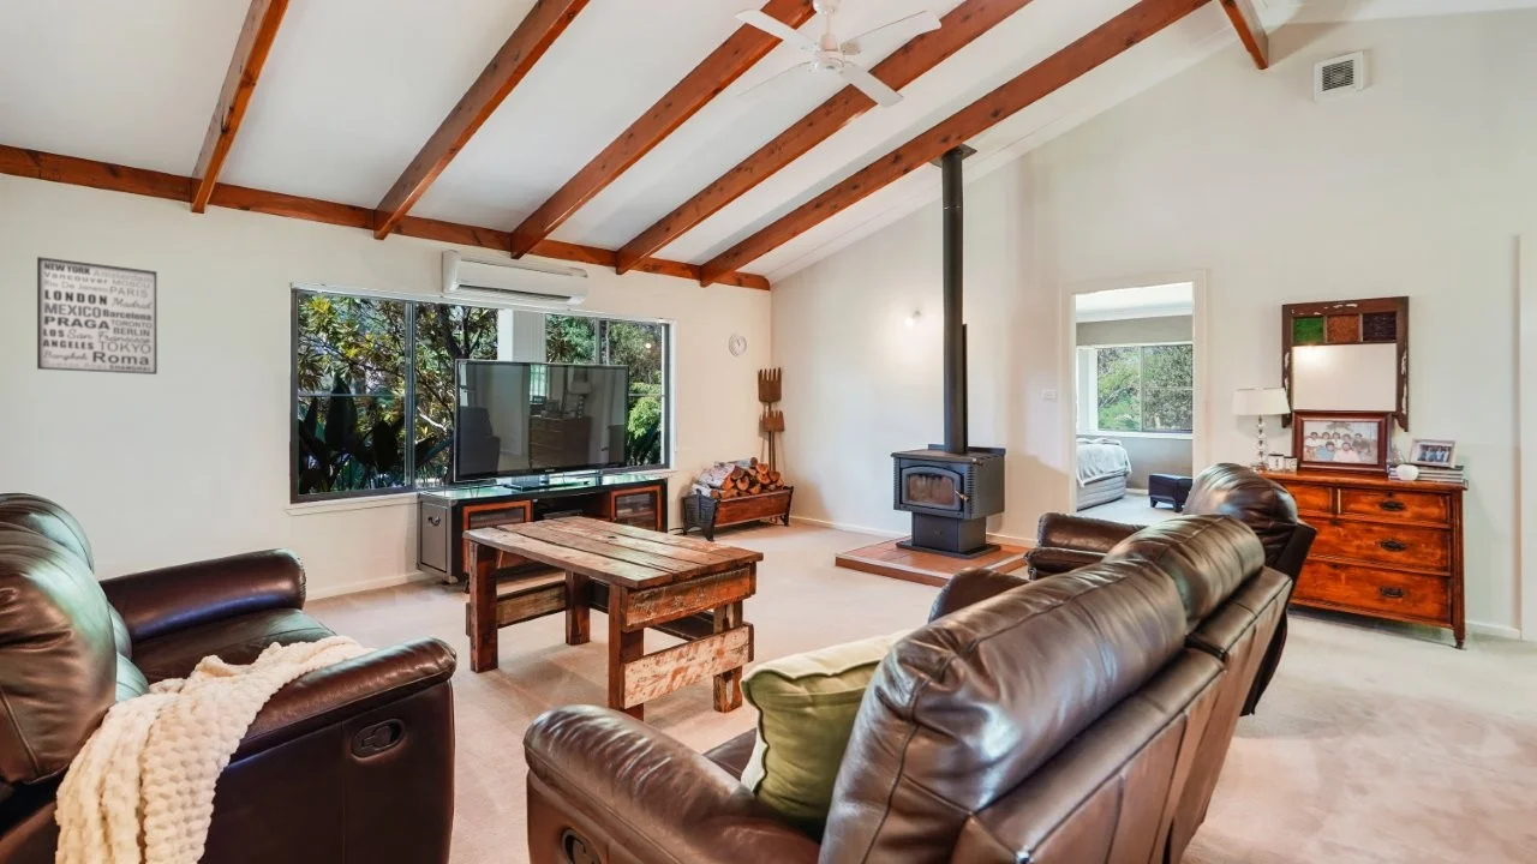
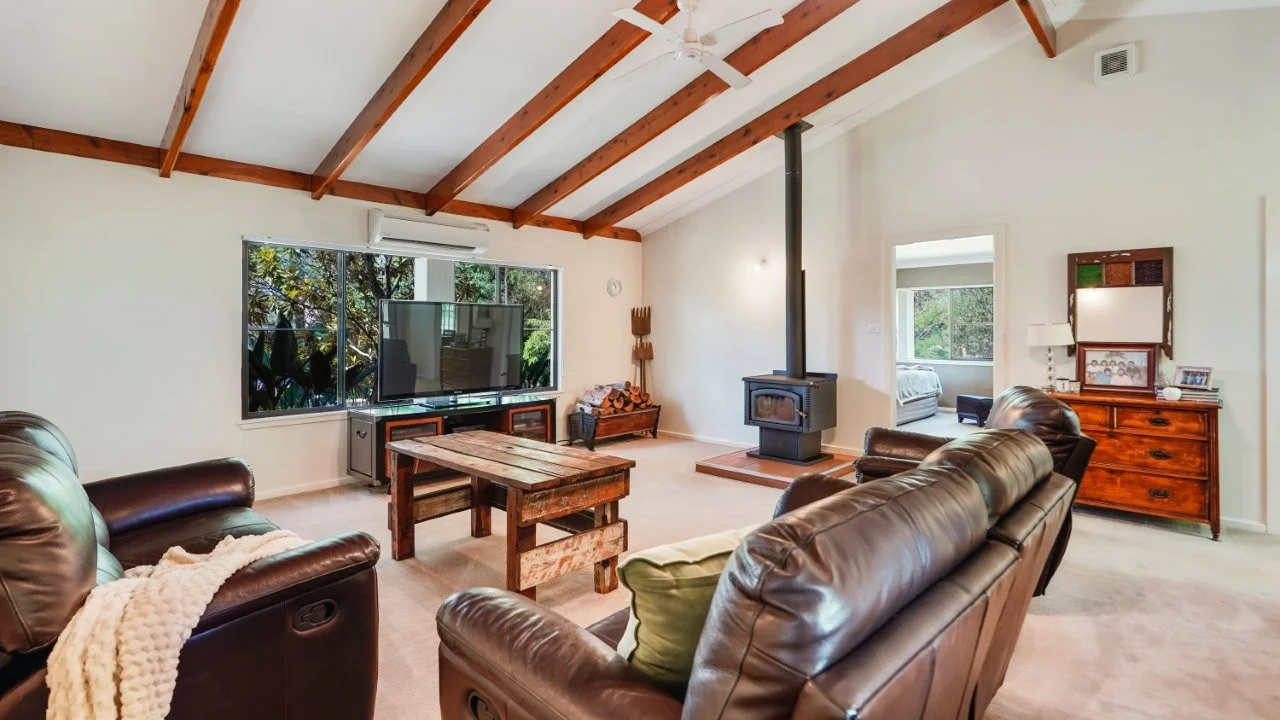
- wall art [36,256,159,376]
